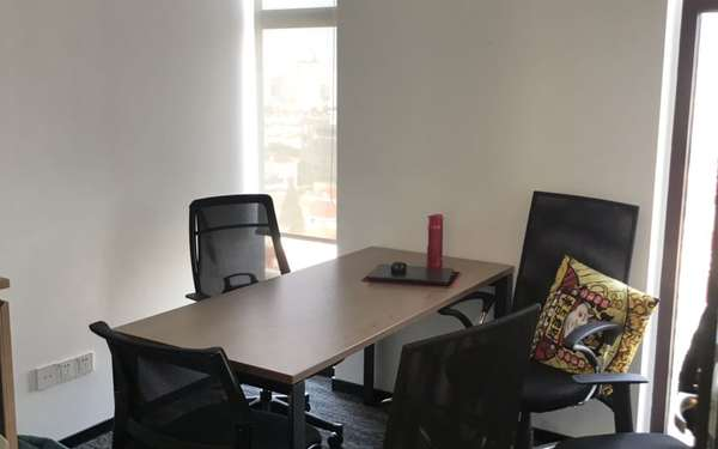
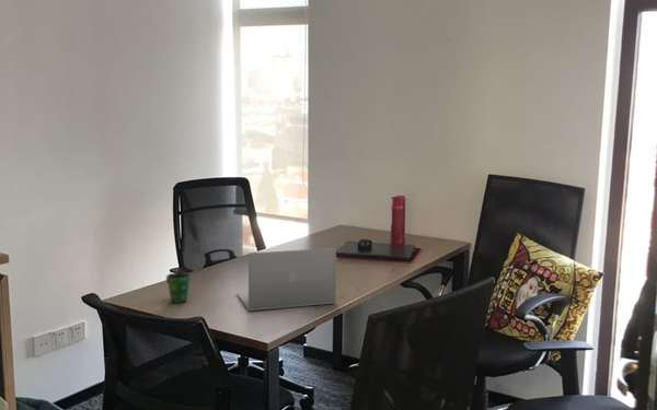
+ cup [165,271,192,304]
+ laptop [235,247,337,312]
